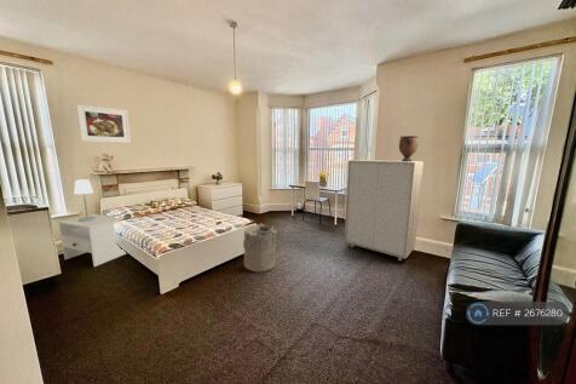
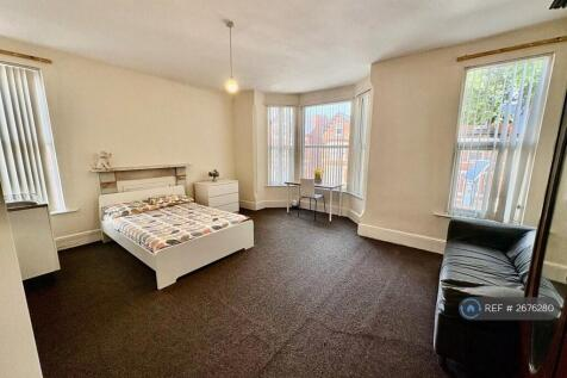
- nightstand [58,213,127,268]
- table lamp [73,178,97,222]
- storage cabinet [344,159,425,262]
- decorative urn [398,134,420,161]
- laundry hamper [242,222,278,273]
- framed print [75,103,132,144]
